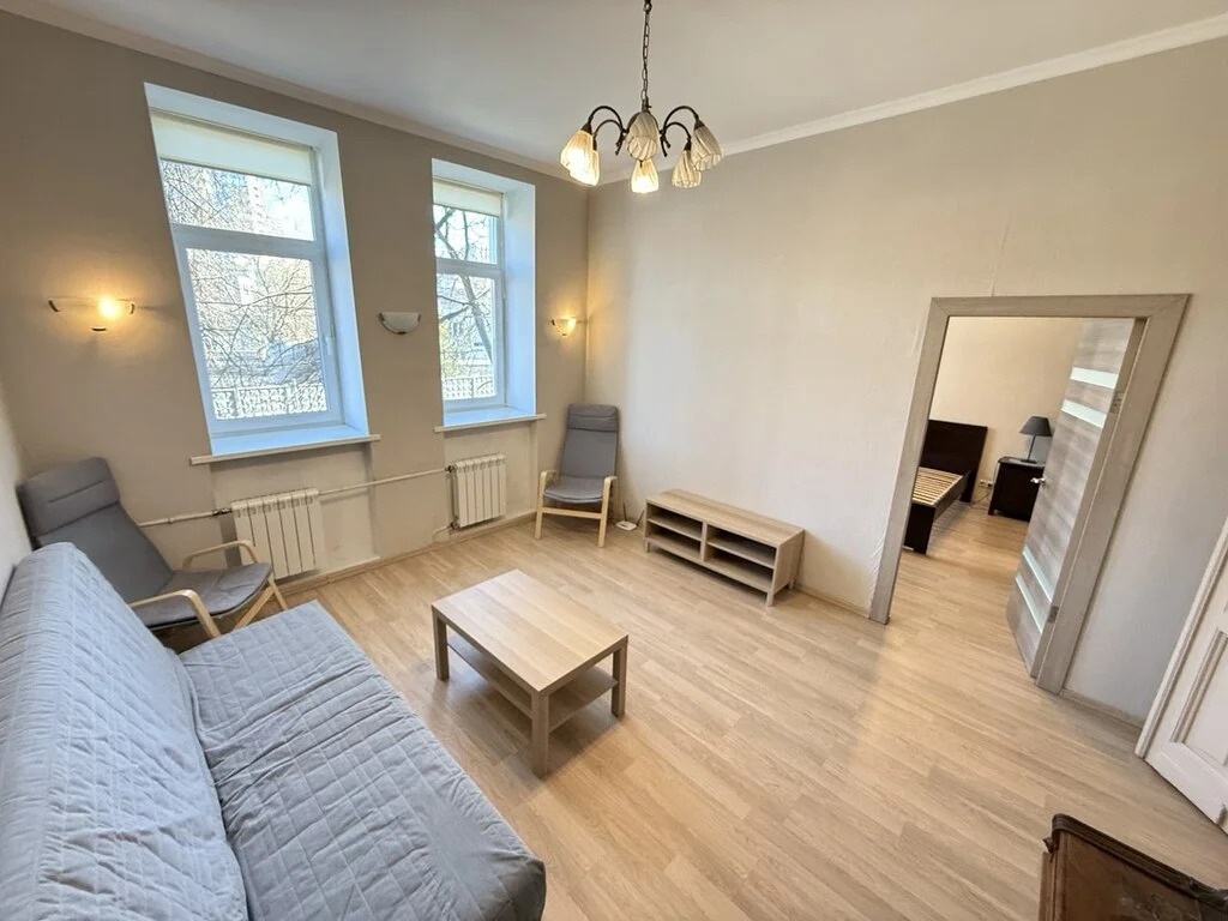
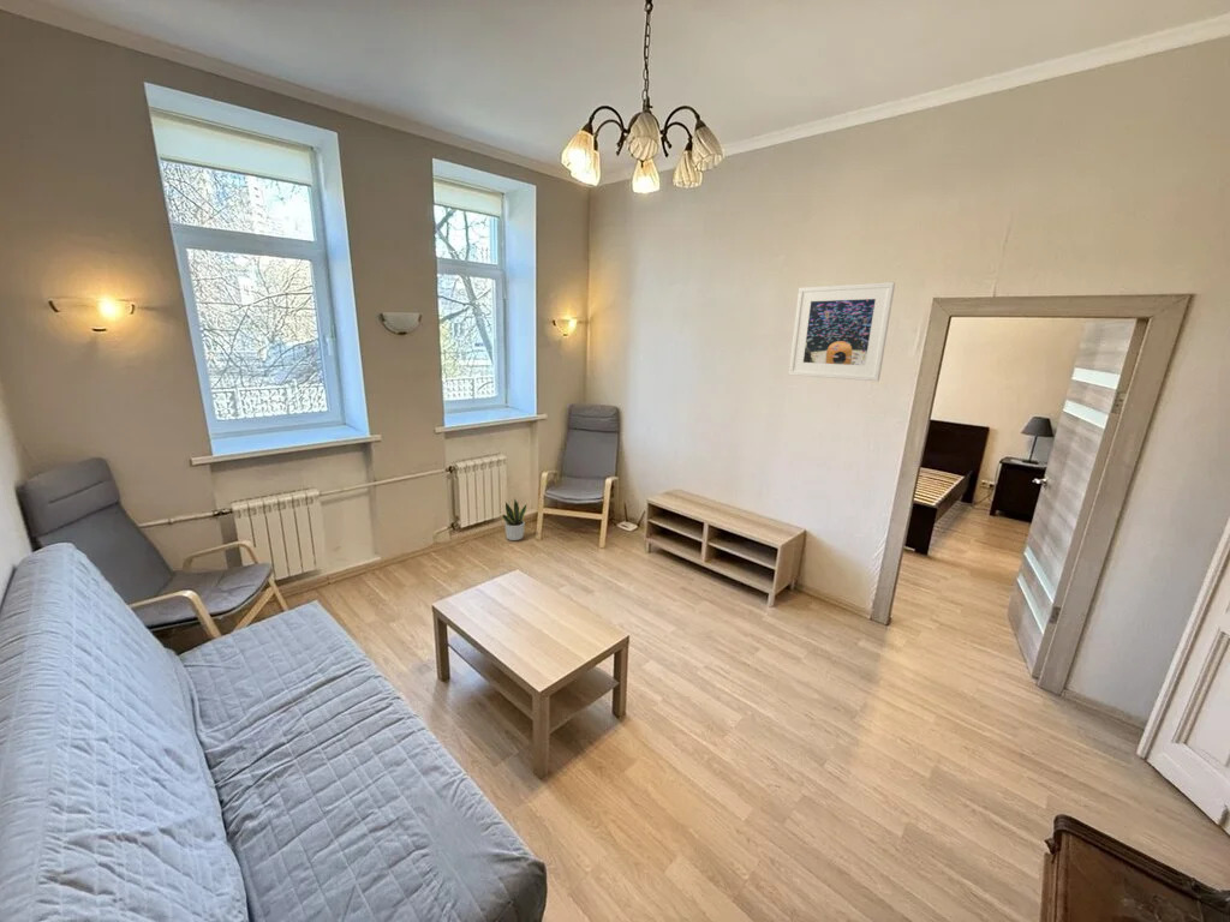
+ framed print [788,281,896,382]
+ potted plant [501,498,527,541]
